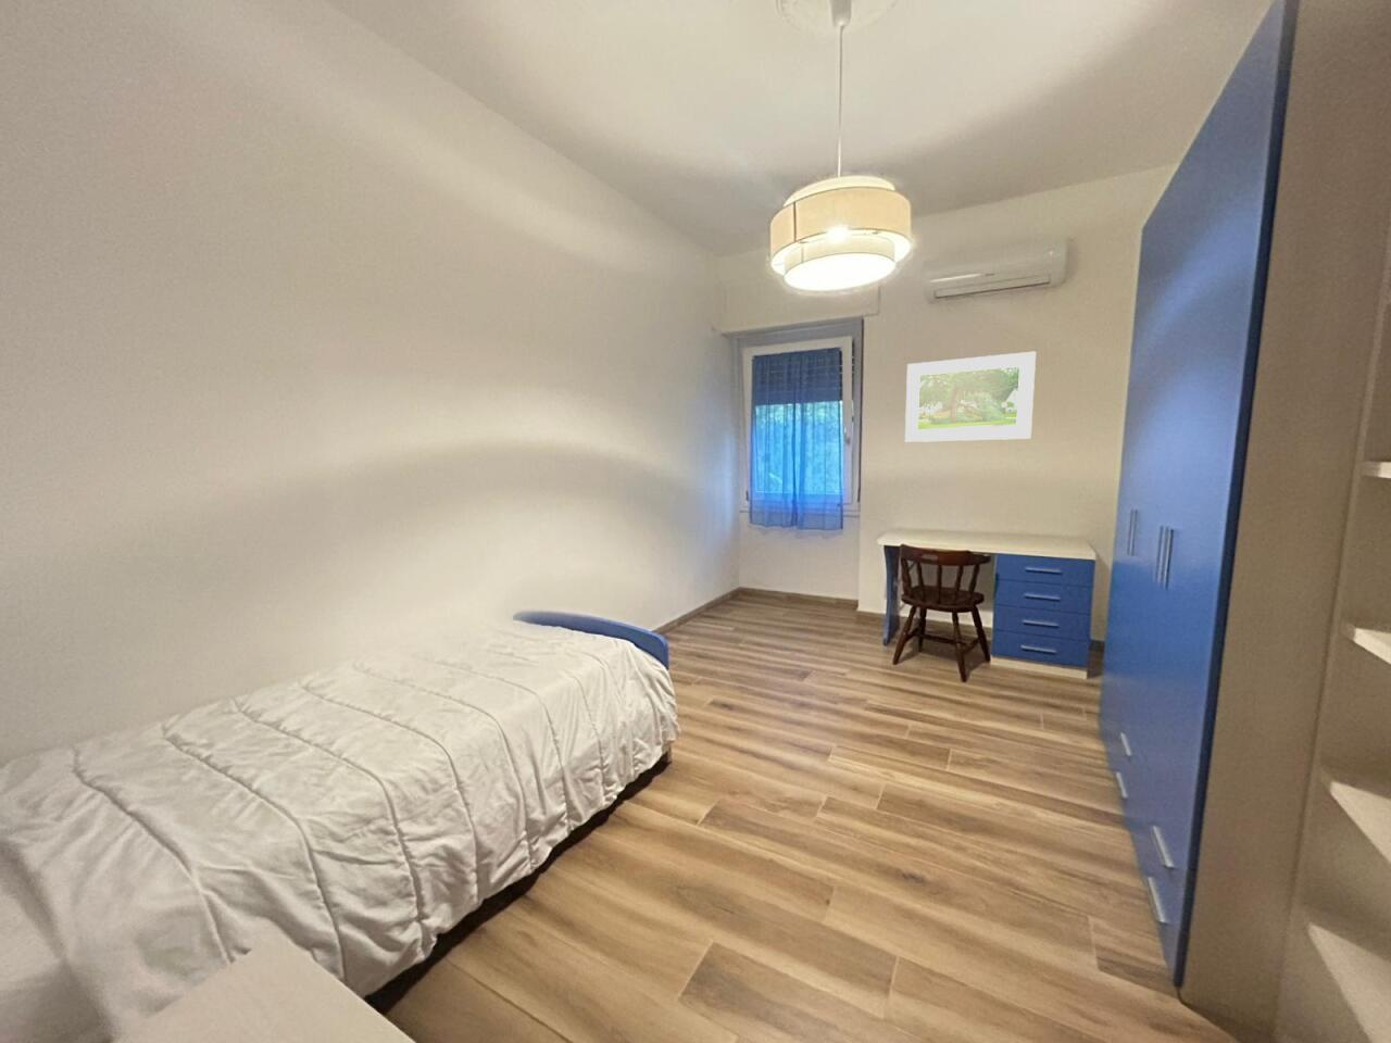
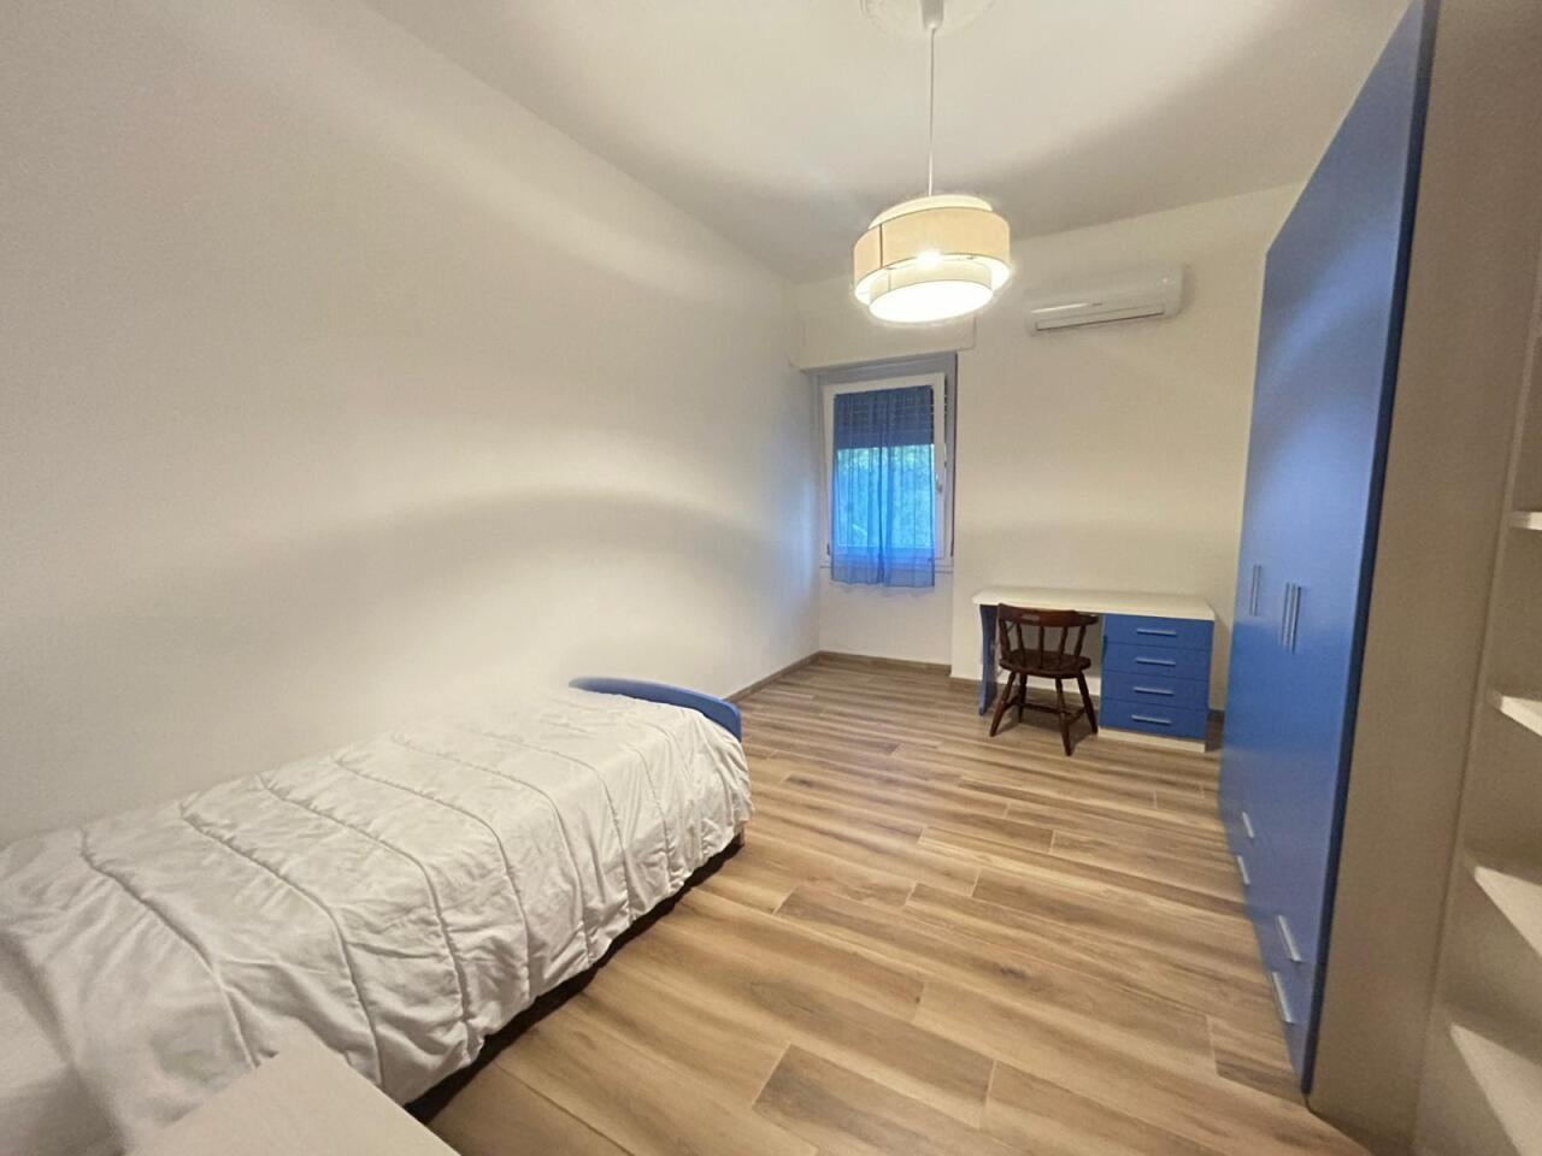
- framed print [905,351,1037,444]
